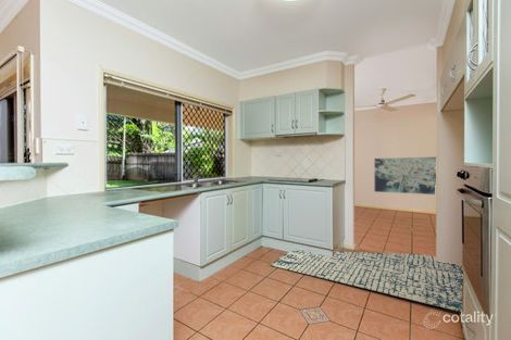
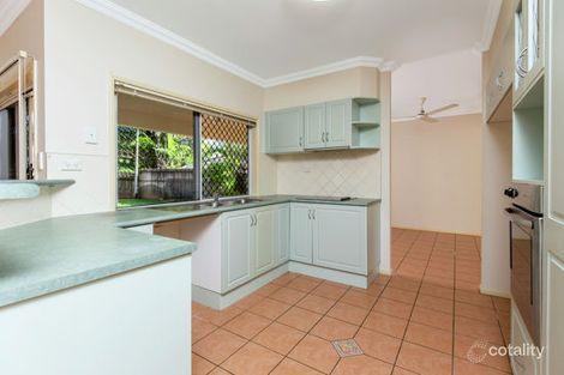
- rug [269,249,463,313]
- wall art [374,156,437,196]
